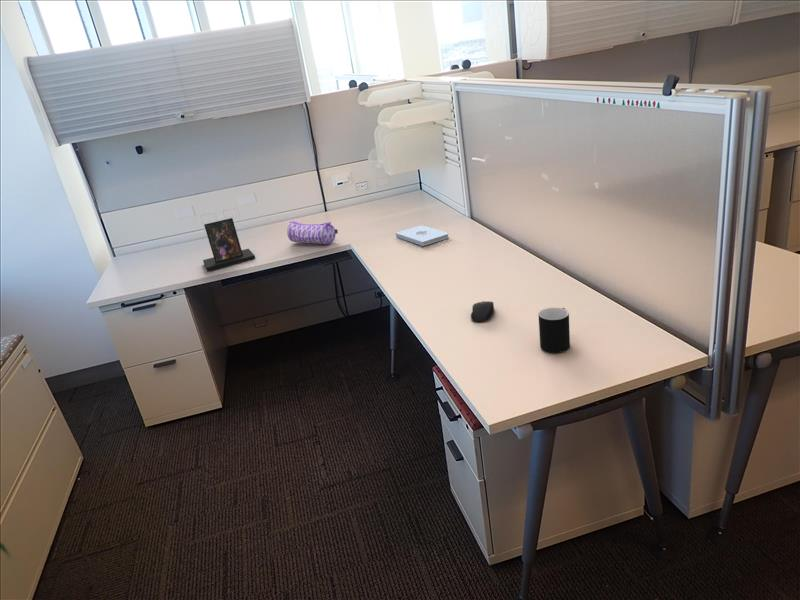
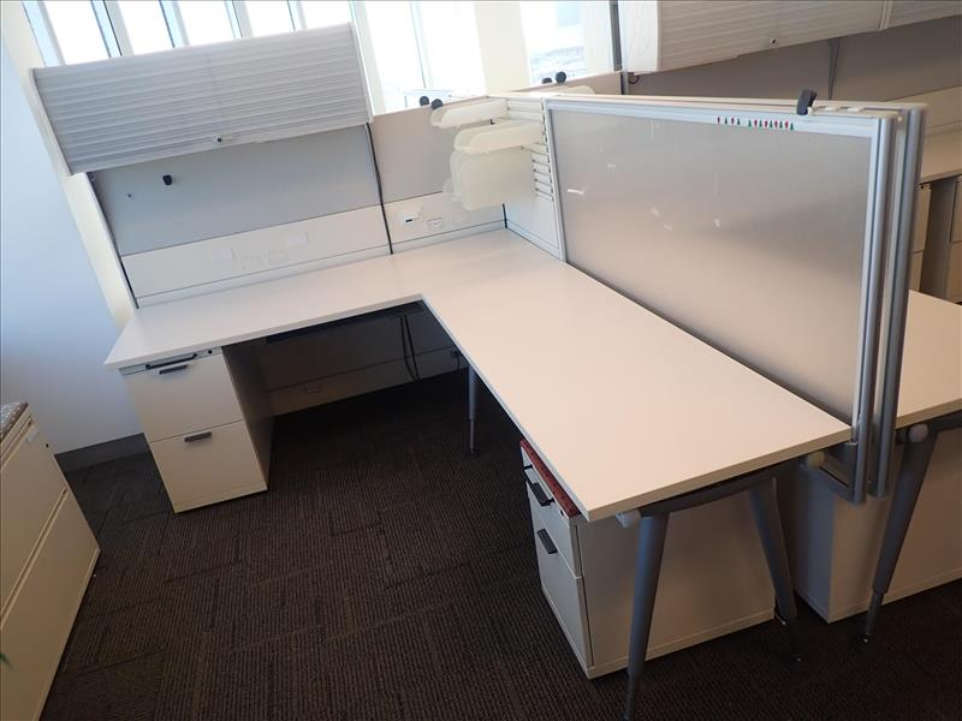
- cup [537,307,571,354]
- notepad [395,225,450,247]
- photo frame [202,217,256,272]
- pencil case [286,220,339,245]
- mouse [470,300,495,322]
